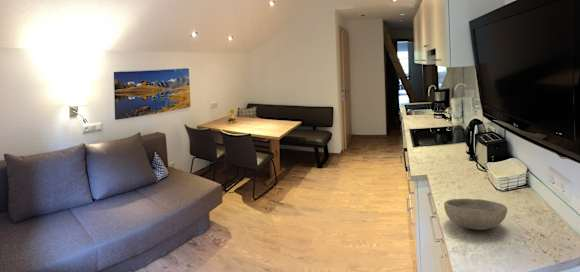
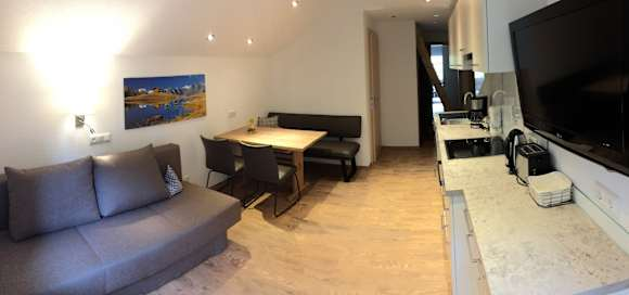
- bowl [443,198,508,231]
